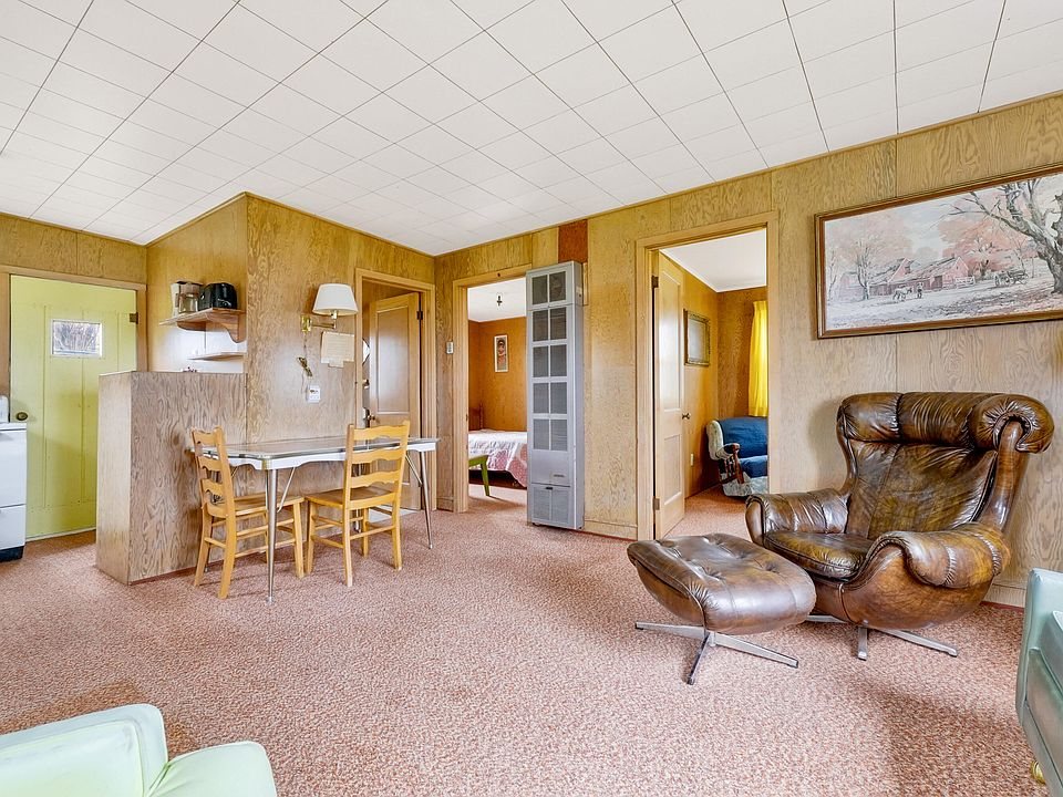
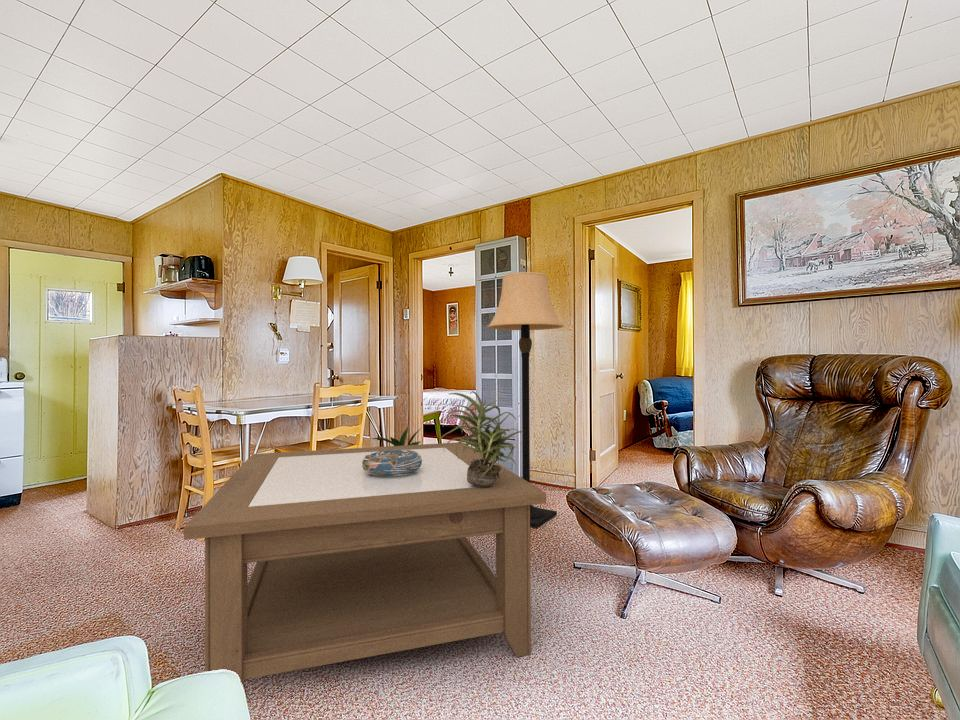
+ decorative bowl [362,449,423,477]
+ indoor plant [371,426,422,446]
+ potted plant [438,390,523,486]
+ lamp [486,271,565,529]
+ coffee table [183,442,547,683]
